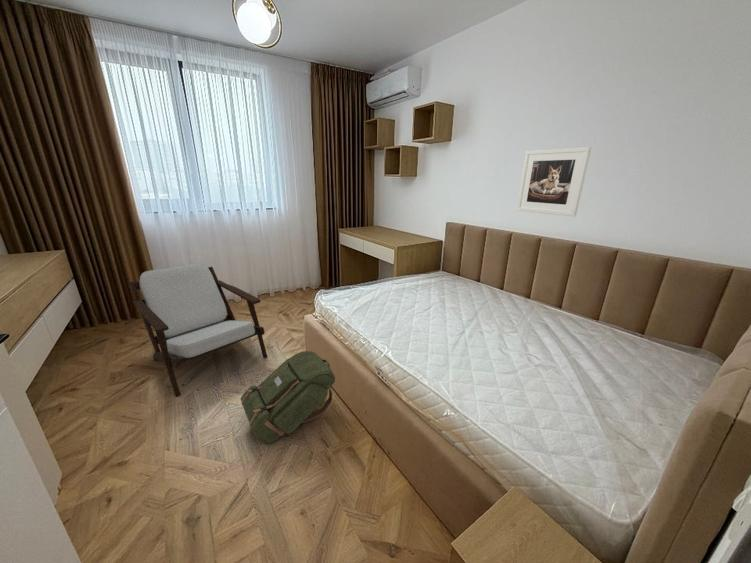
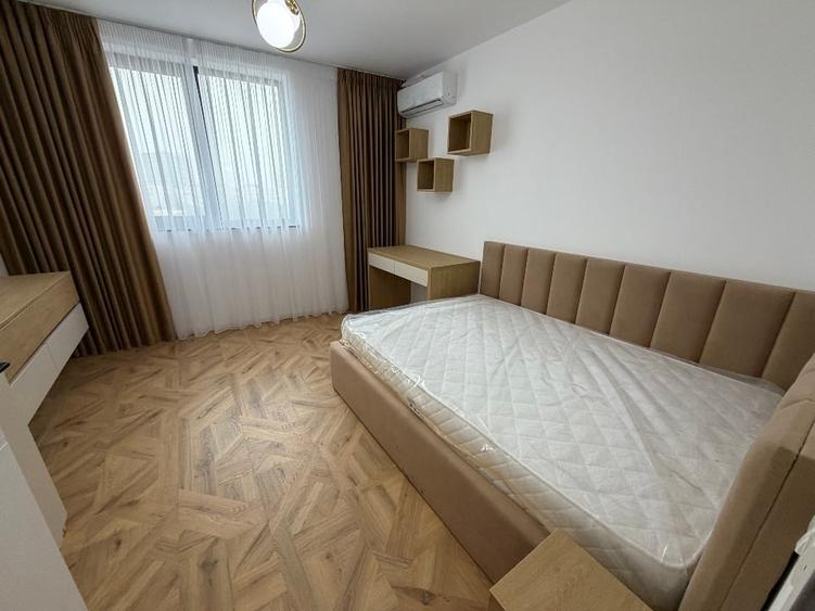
- armchair [128,262,268,398]
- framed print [515,146,592,217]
- backpack [240,350,336,444]
